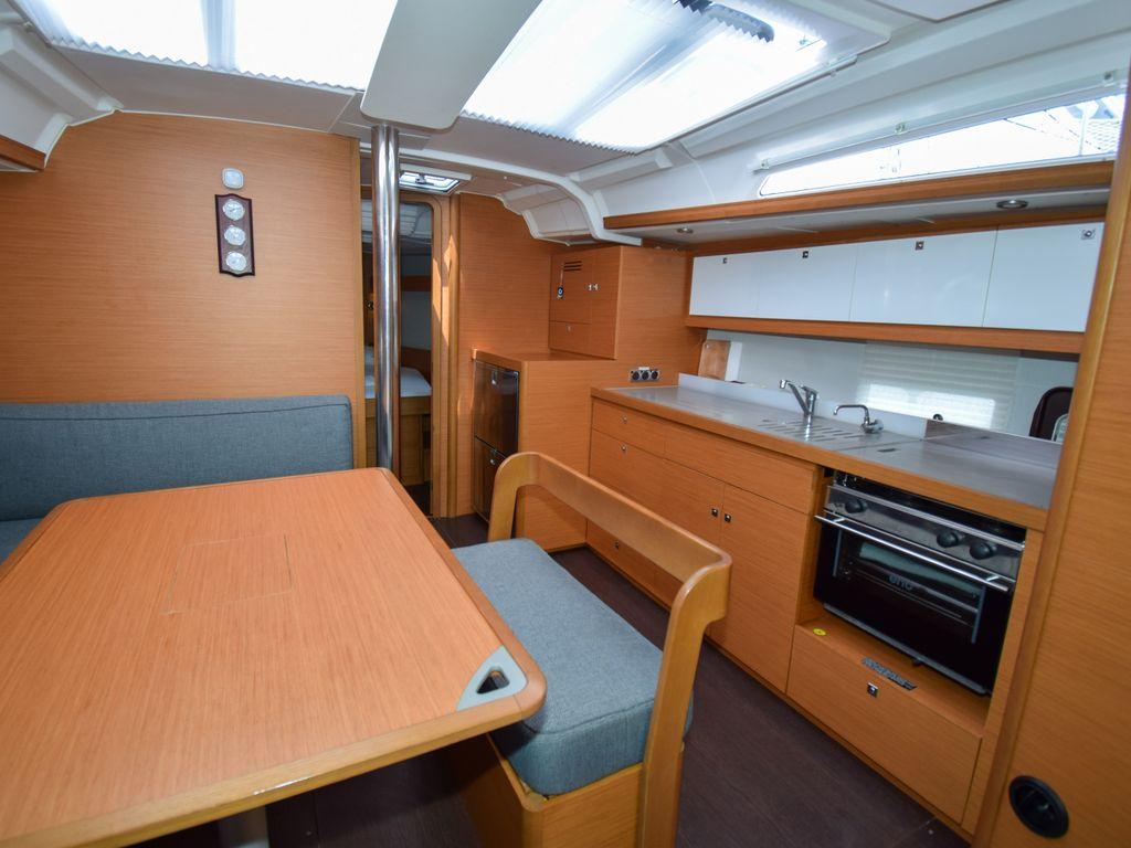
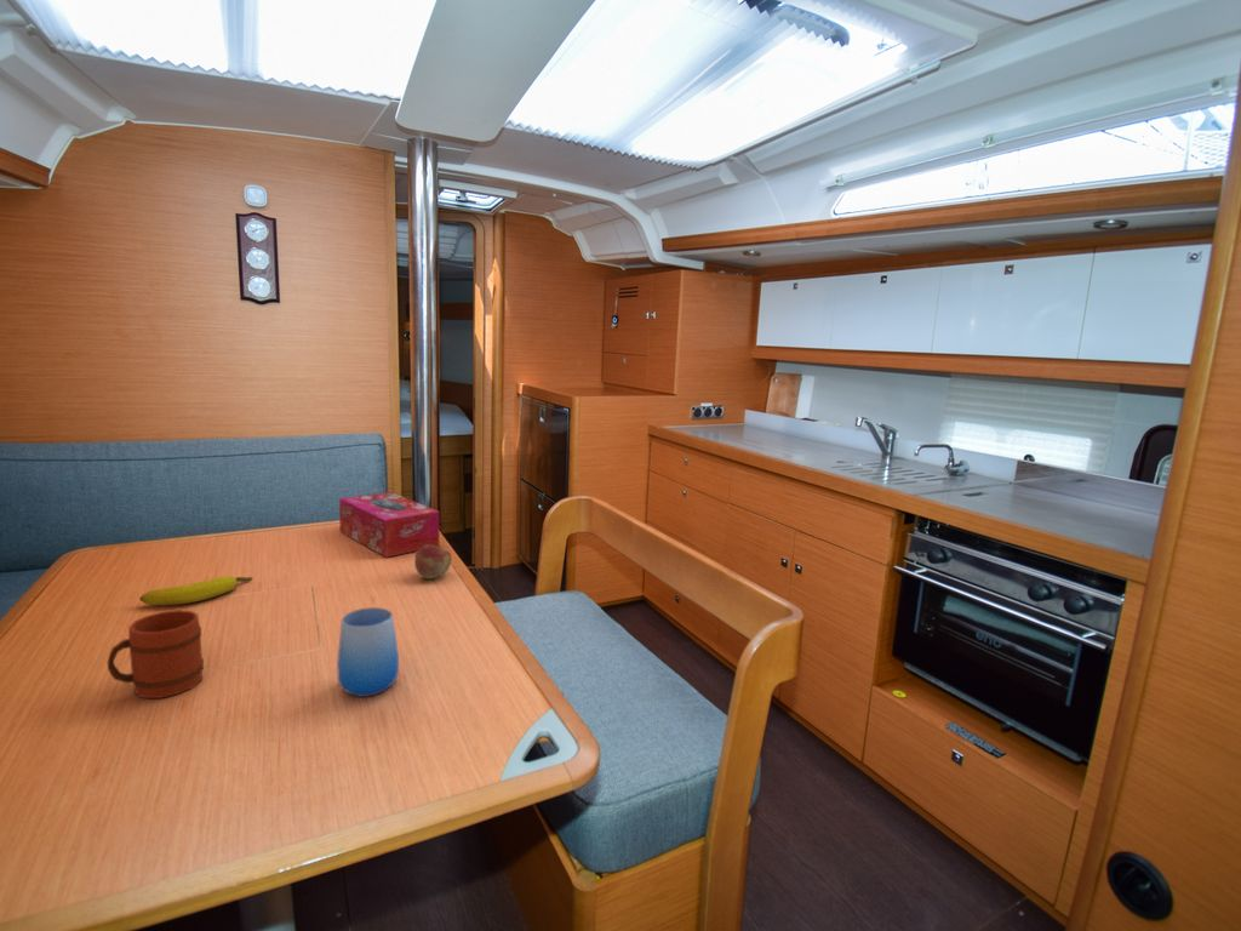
+ banana [138,575,253,606]
+ tissue box [338,491,440,559]
+ mug [107,609,205,699]
+ fruit [413,544,452,579]
+ cup [336,606,400,698]
